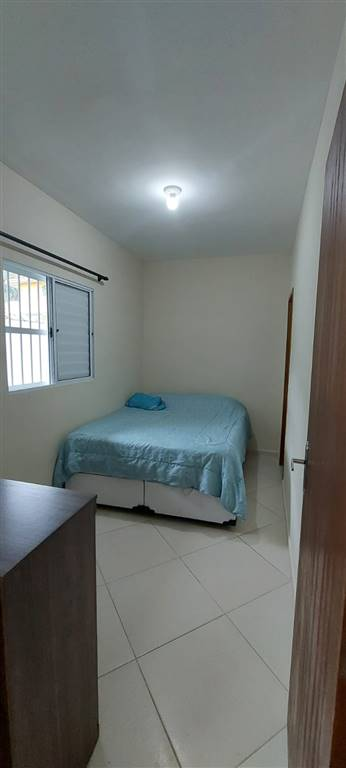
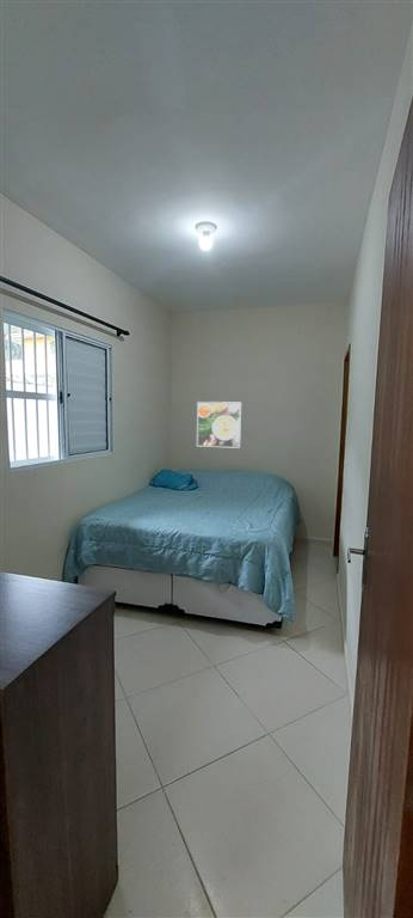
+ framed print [196,400,242,449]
